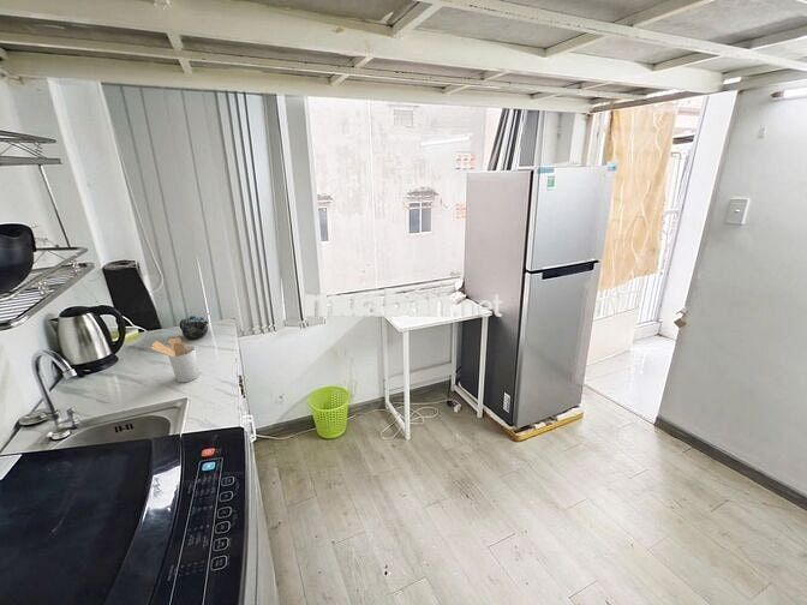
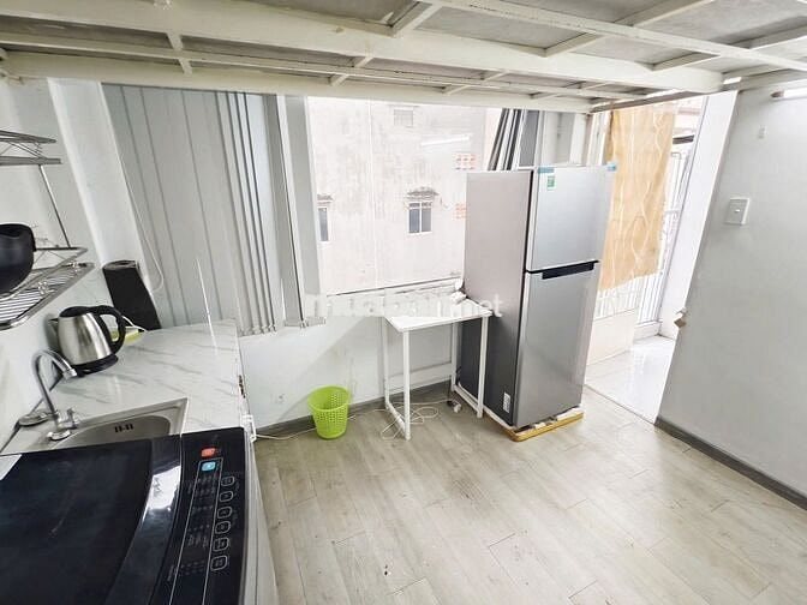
- utensil holder [150,336,201,383]
- chinaware [179,315,209,341]
